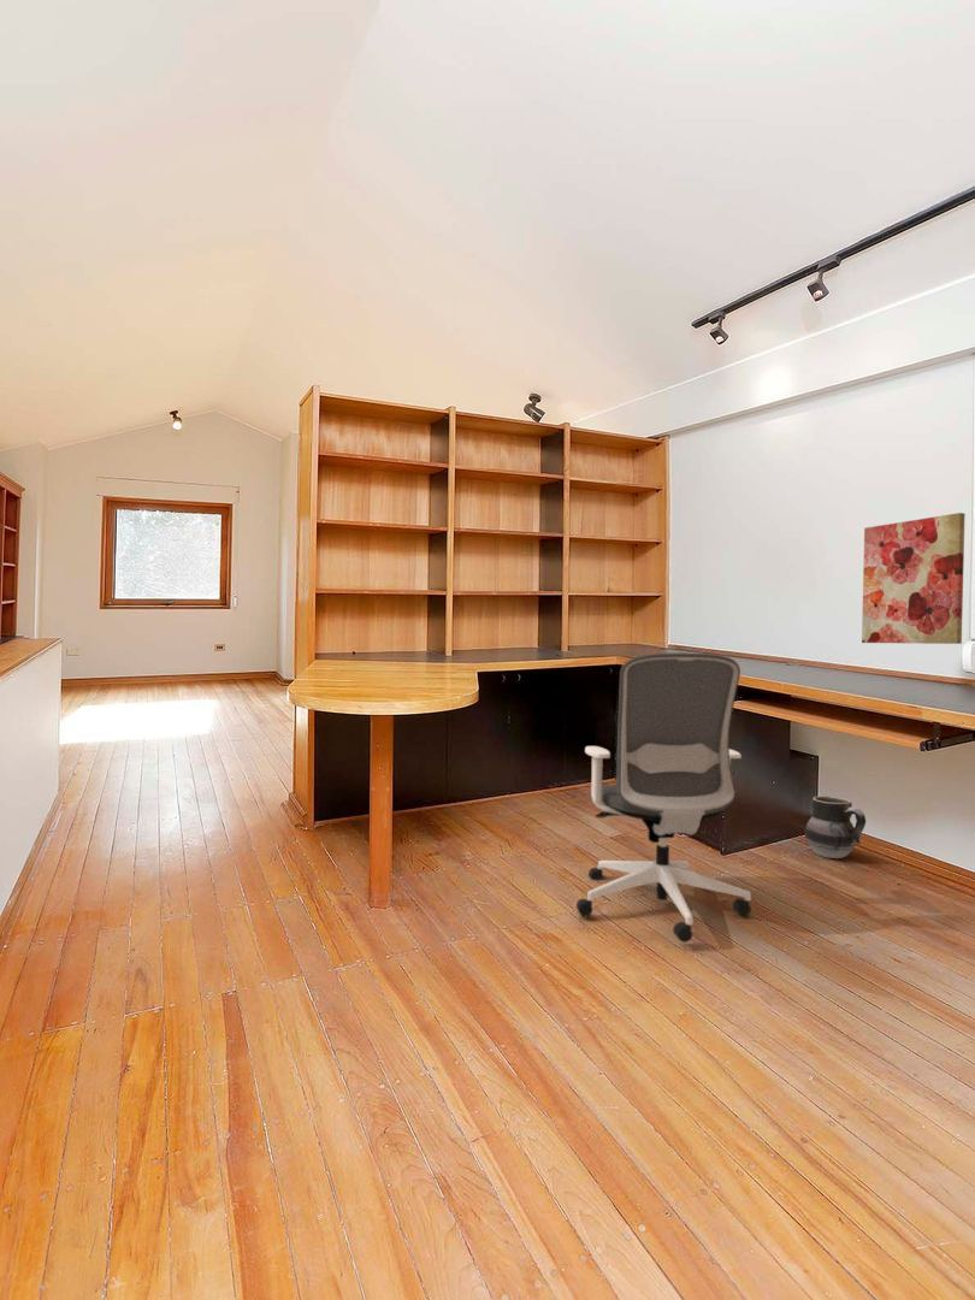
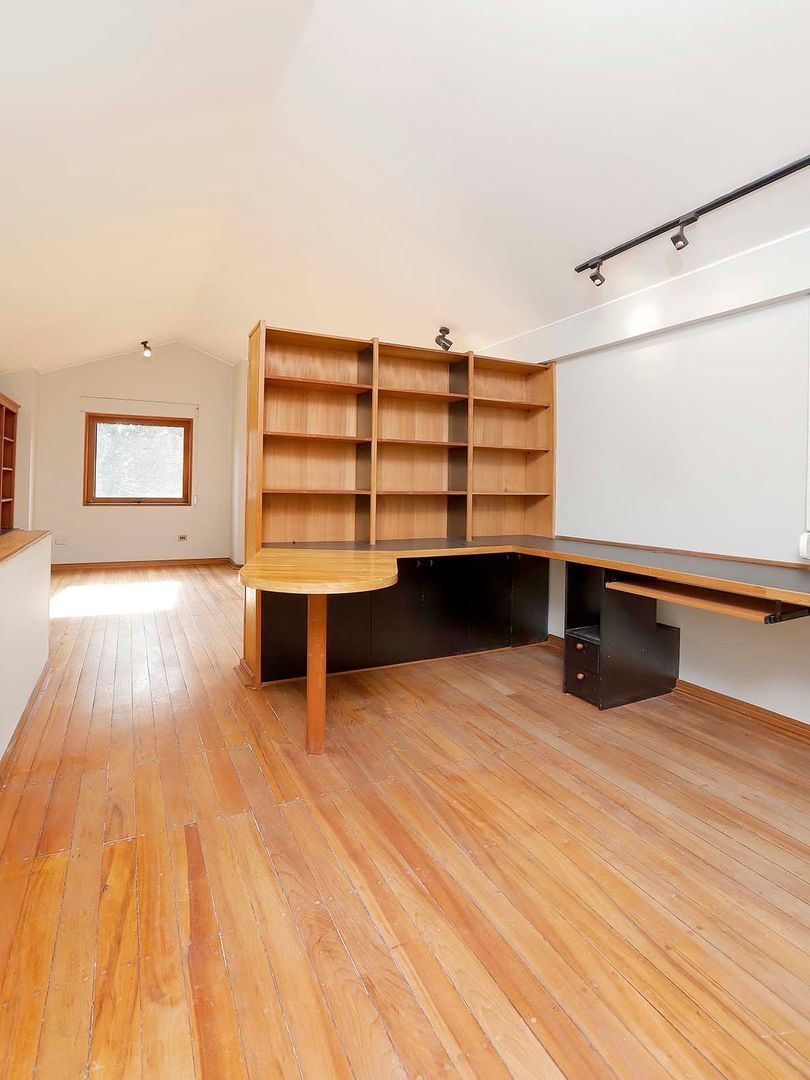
- office chair [575,652,752,944]
- ceramic jug [804,794,867,859]
- wall art [861,512,967,645]
